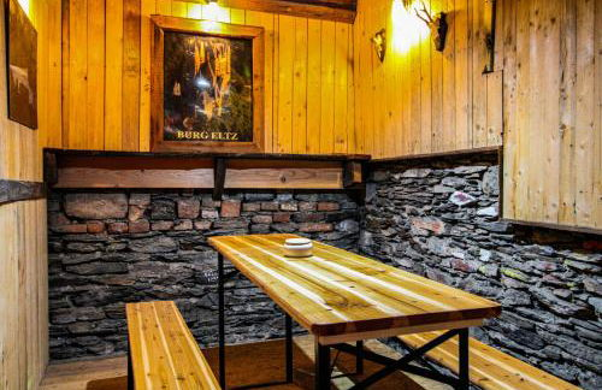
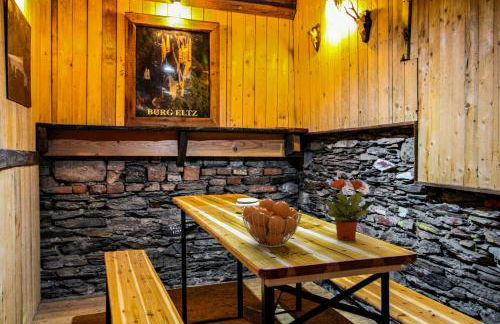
+ fruit basket [241,198,303,248]
+ potted plant [318,178,377,241]
